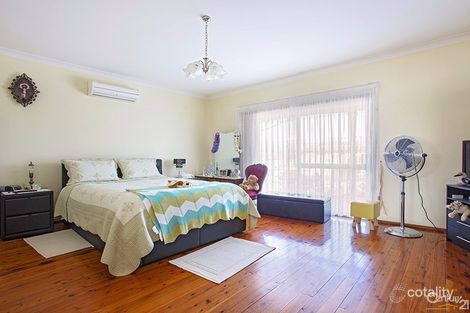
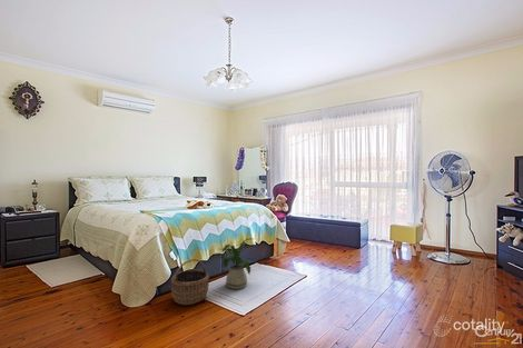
+ wicker basket [170,258,210,306]
+ house plant [210,237,260,290]
